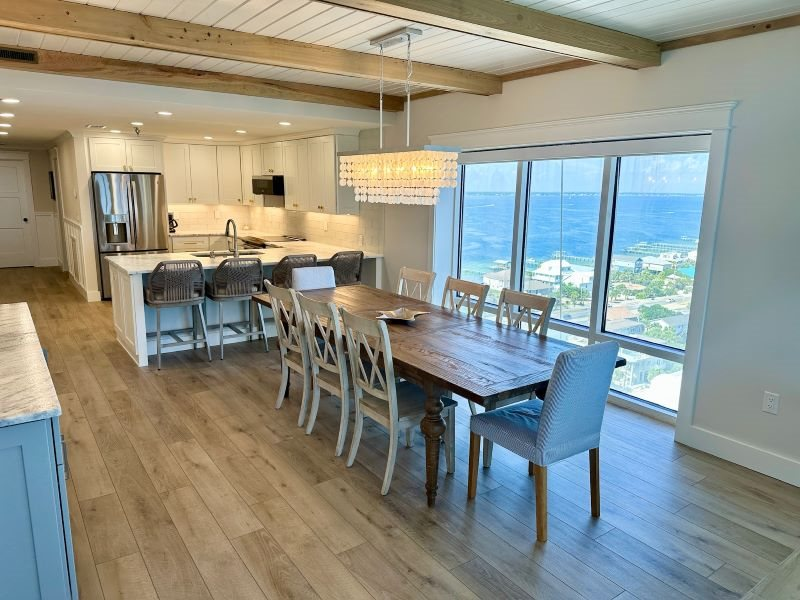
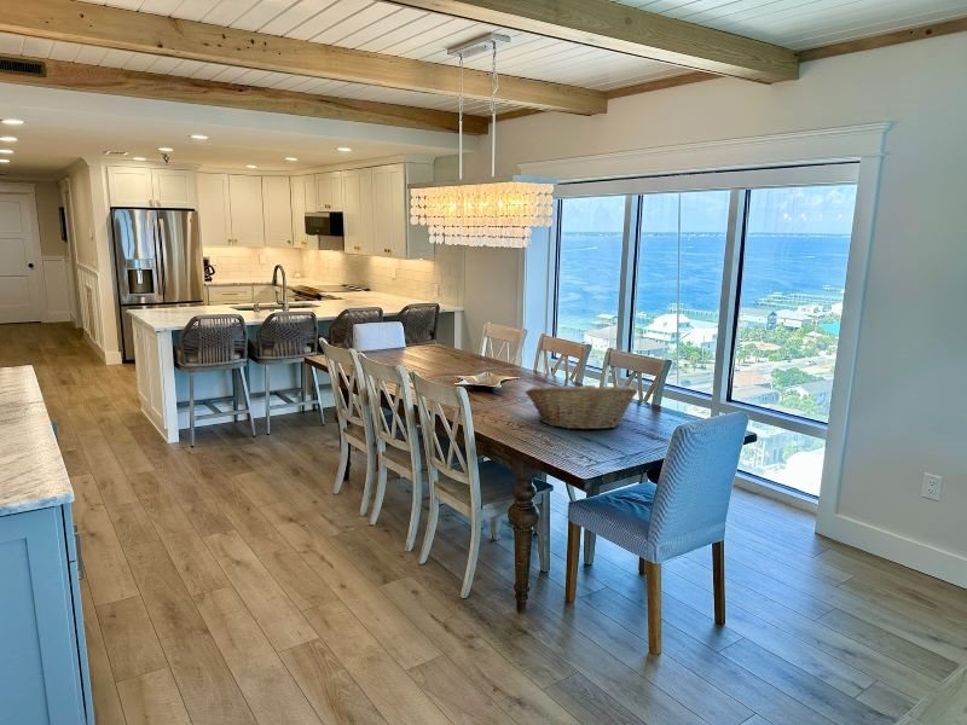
+ fruit basket [523,379,638,431]
